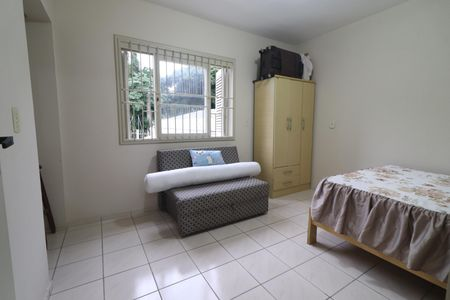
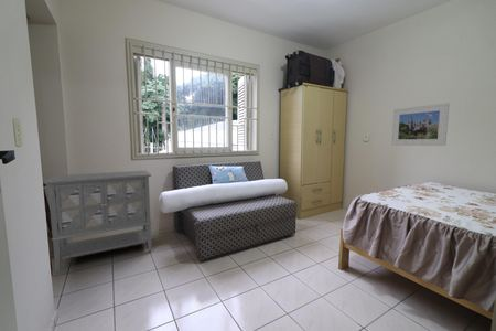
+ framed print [390,102,451,147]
+ cabinet [42,170,153,274]
